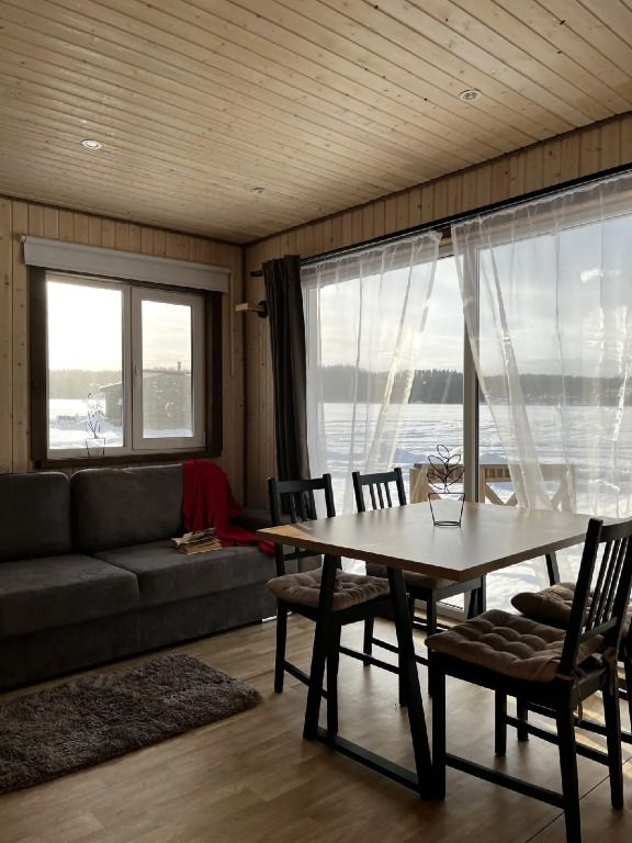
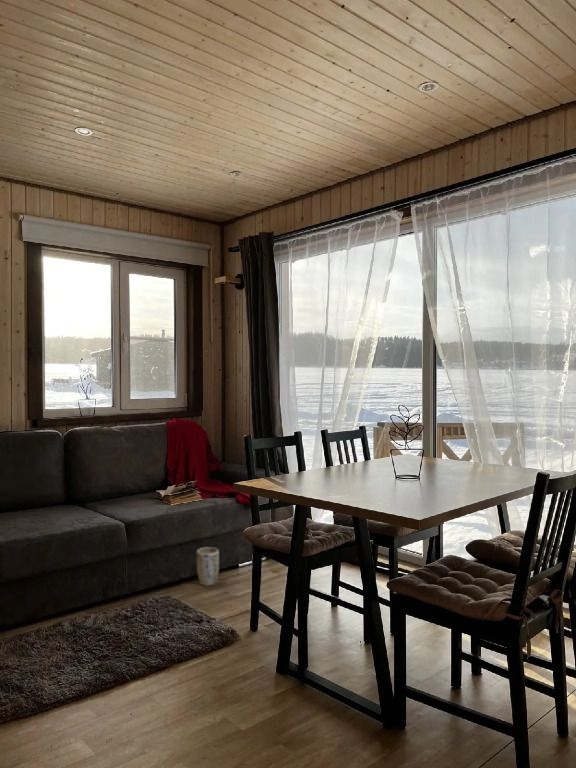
+ plant pot [196,546,220,587]
